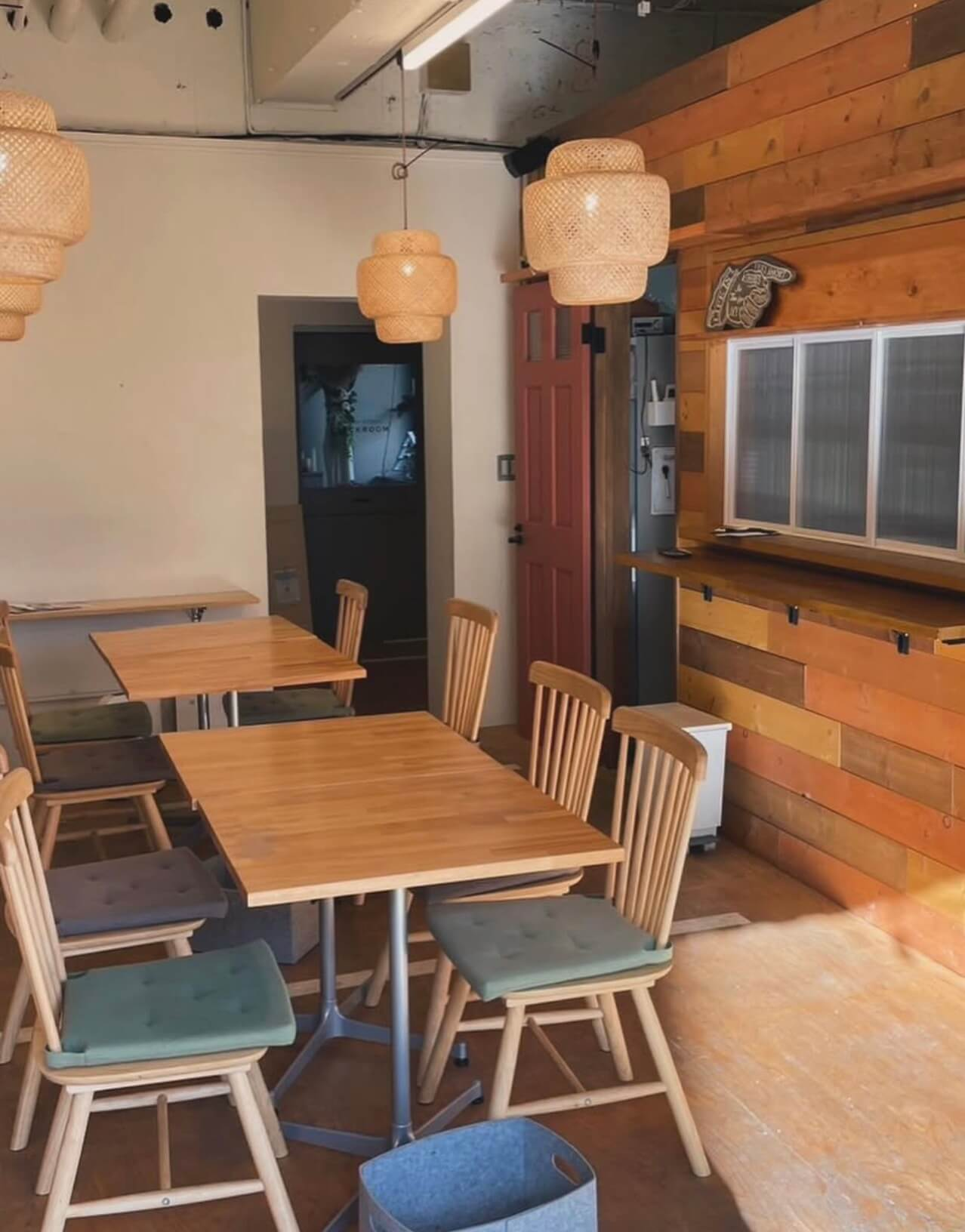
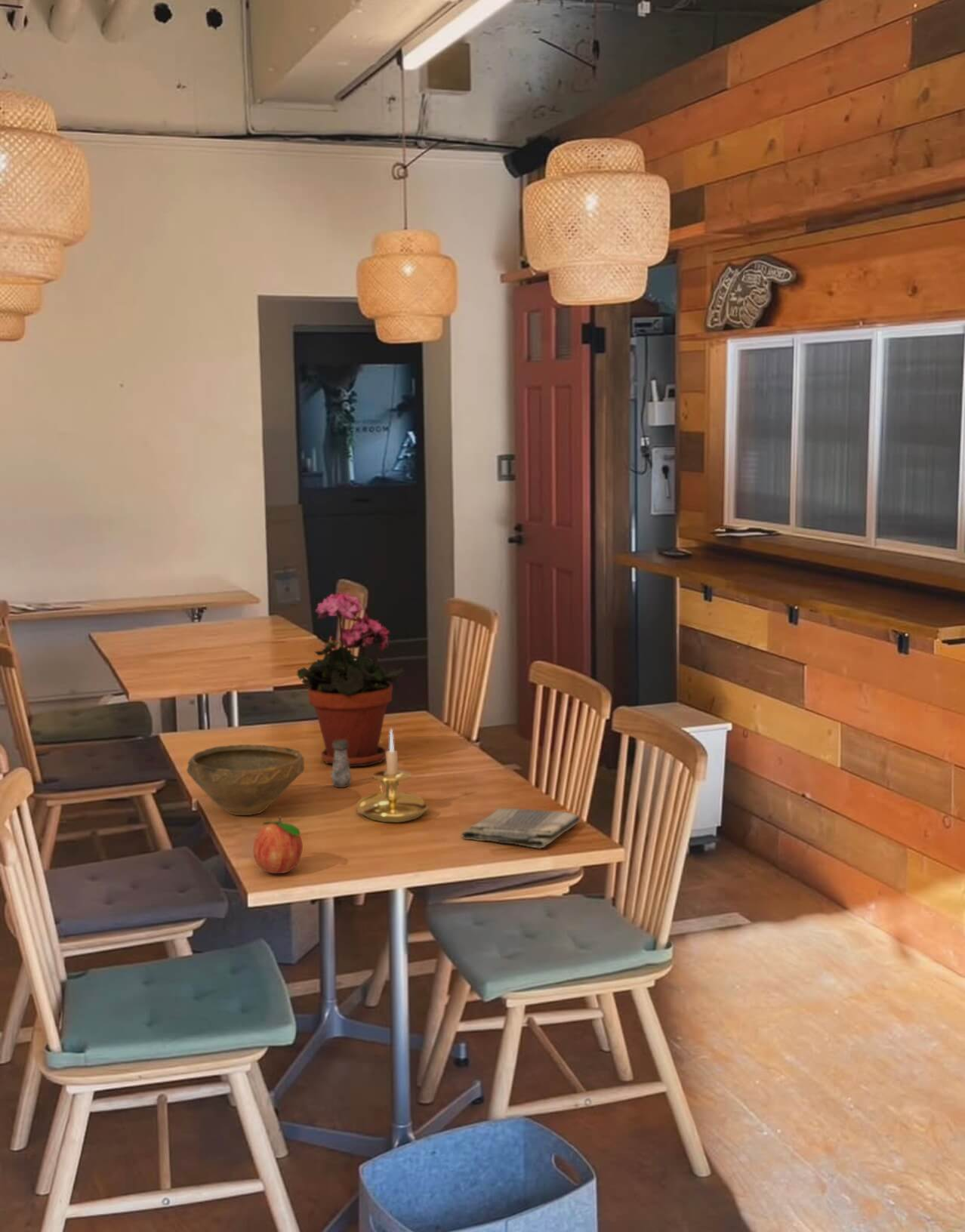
+ fruit [252,815,304,874]
+ salt shaker [330,740,353,788]
+ potted plant [297,590,406,768]
+ bowl [186,744,305,816]
+ dish towel [461,807,581,849]
+ candle holder [356,728,430,823]
